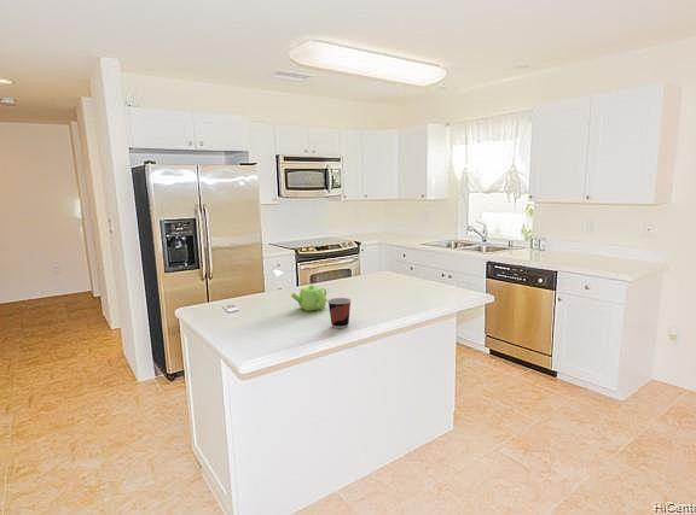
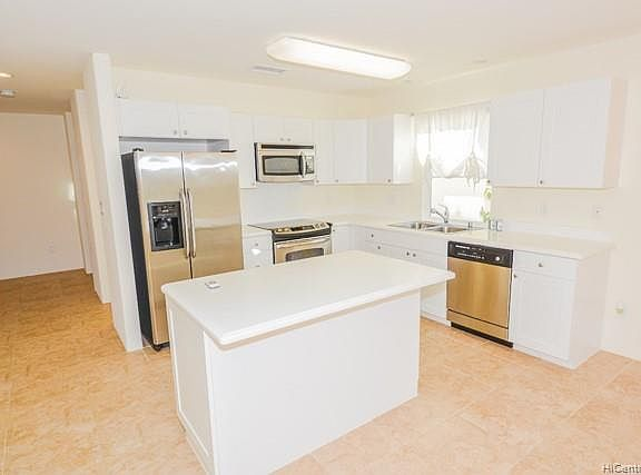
- teapot [290,283,329,312]
- cup [326,297,352,329]
